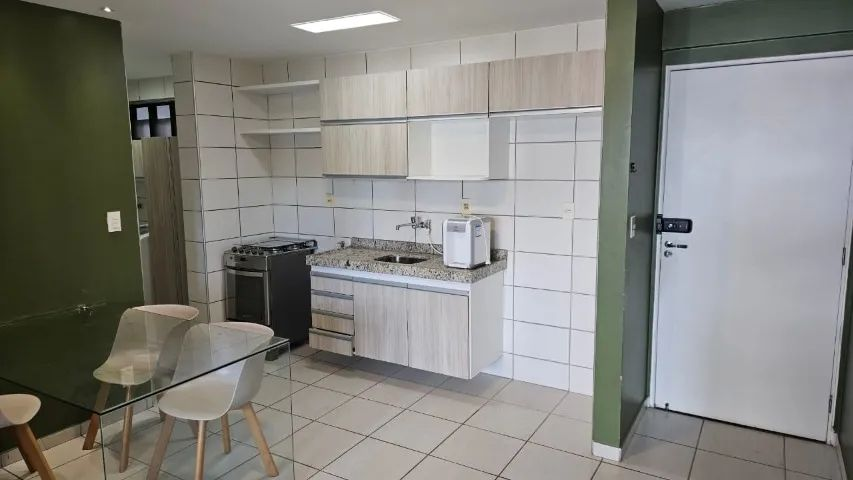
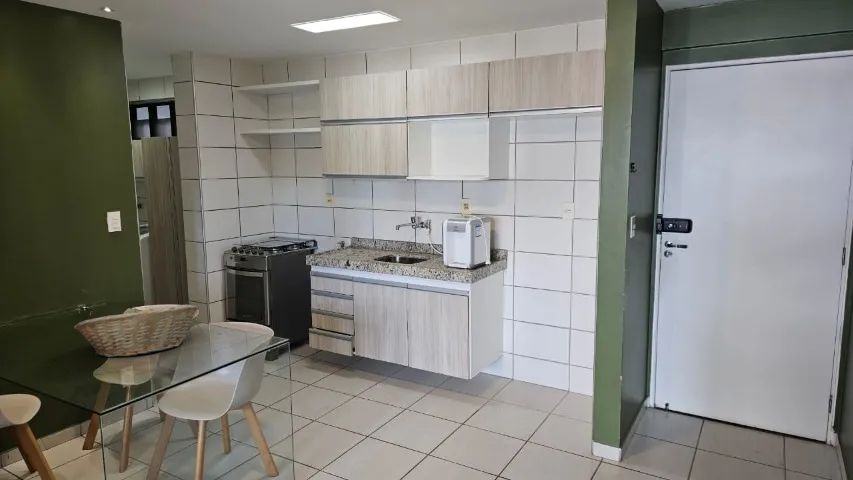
+ fruit basket [73,304,199,358]
